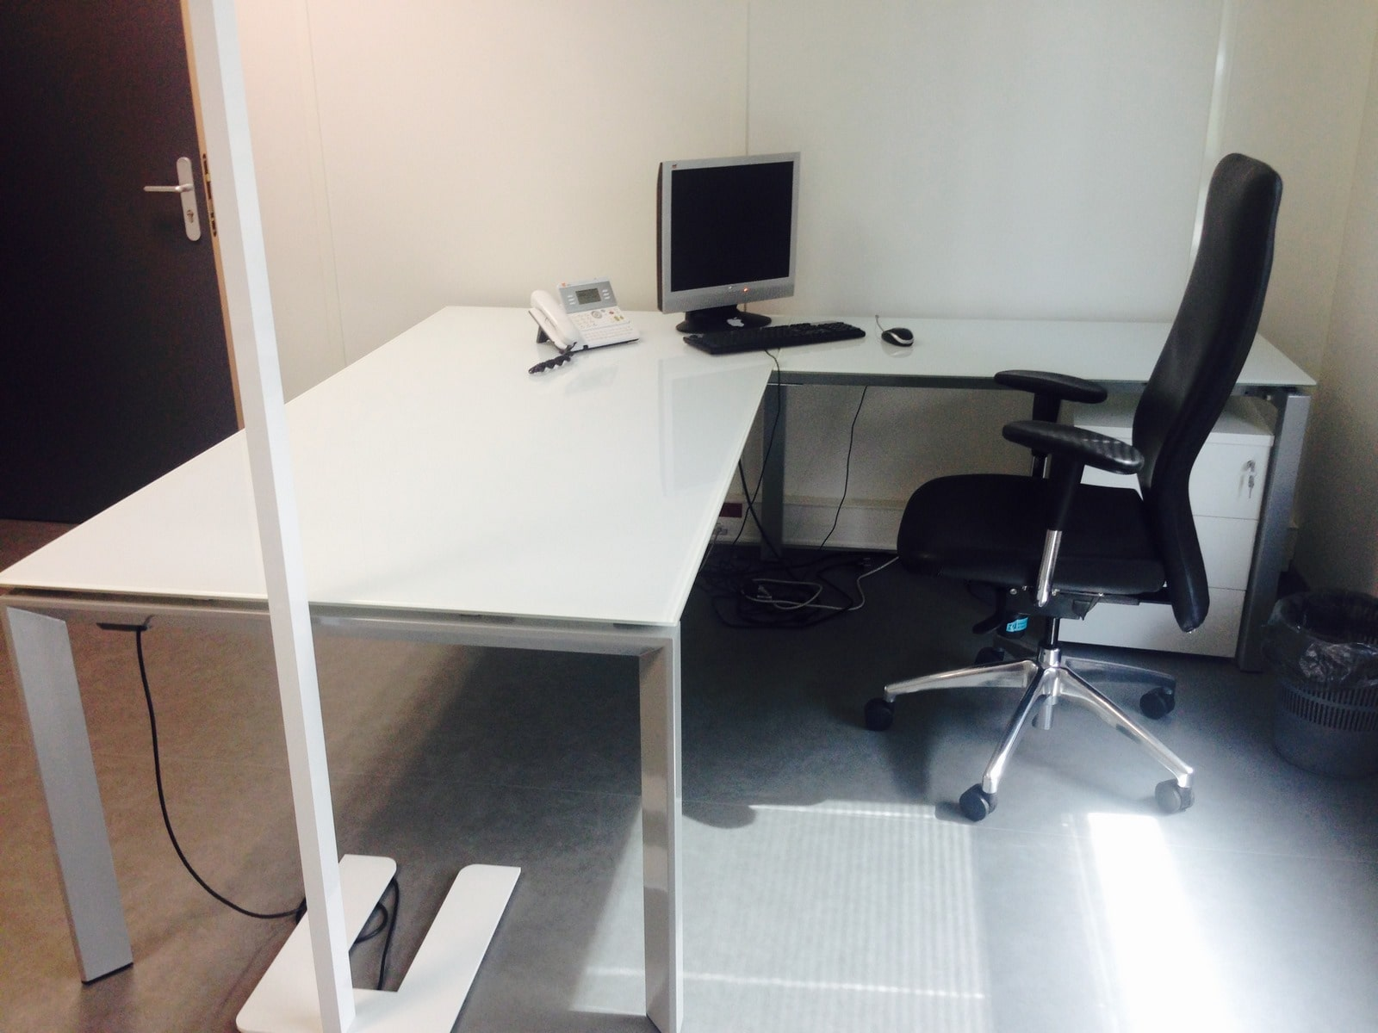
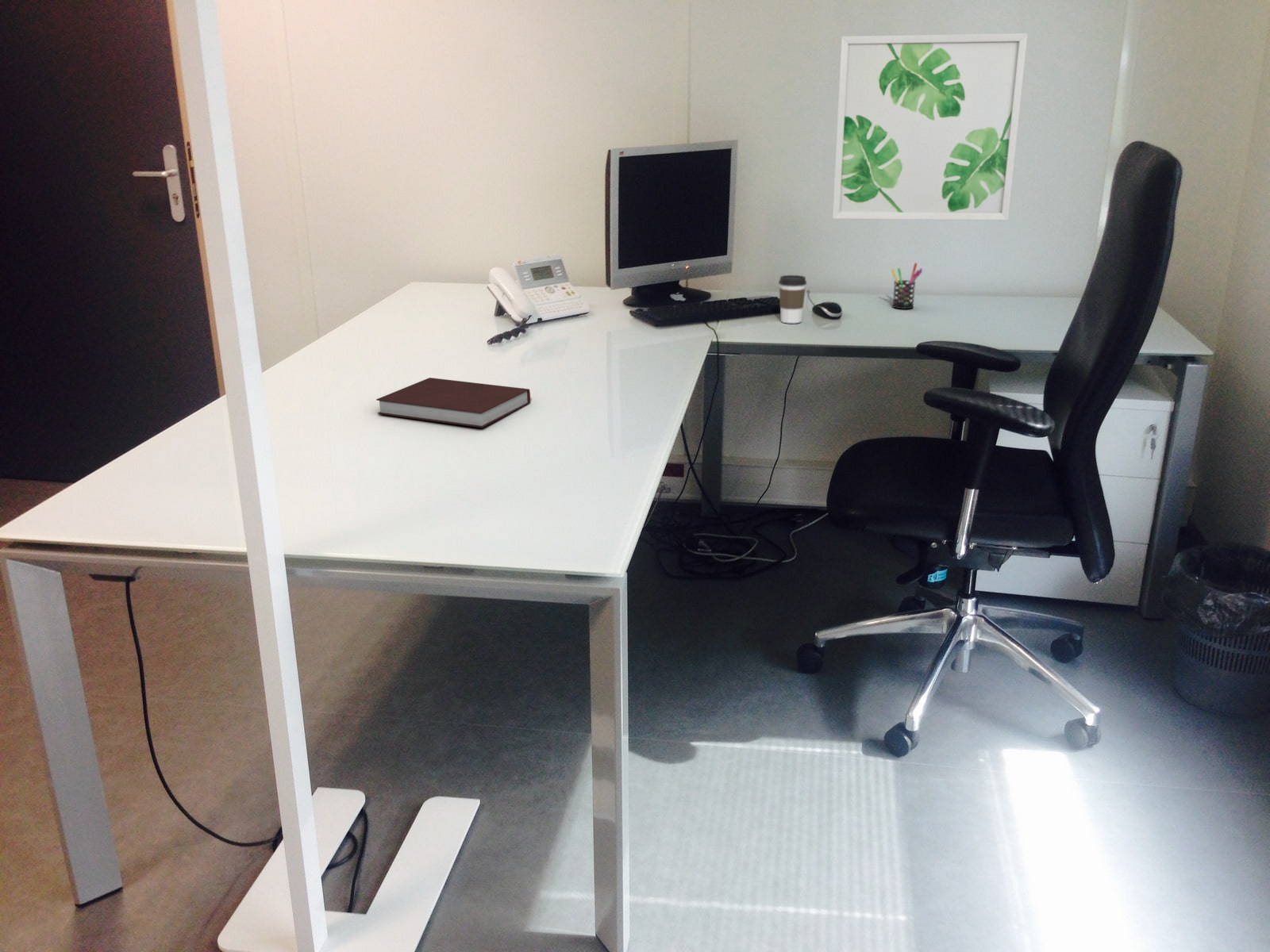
+ coffee cup [778,274,807,324]
+ notebook [375,377,531,428]
+ pen holder [890,262,923,309]
+ wall art [831,33,1029,221]
